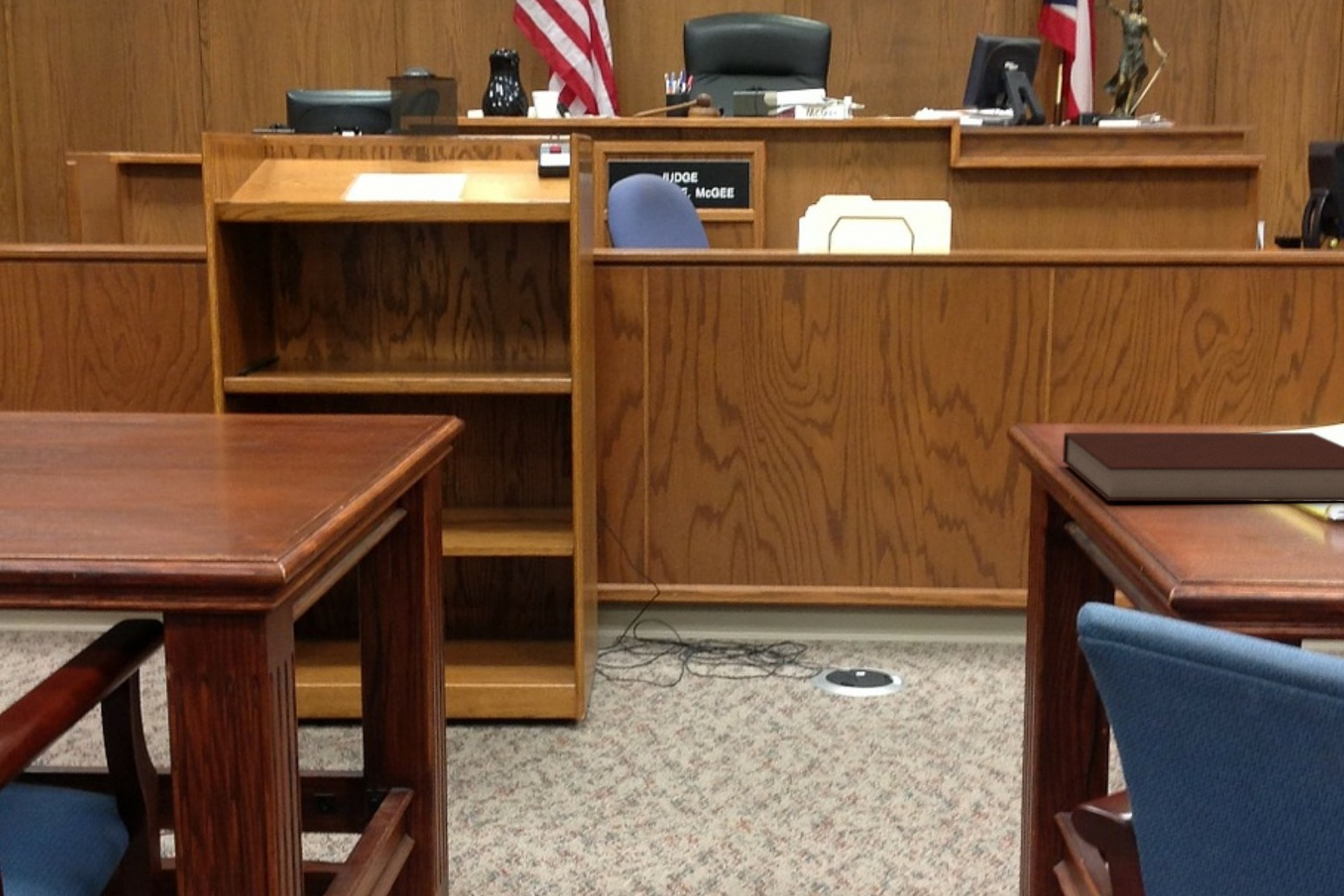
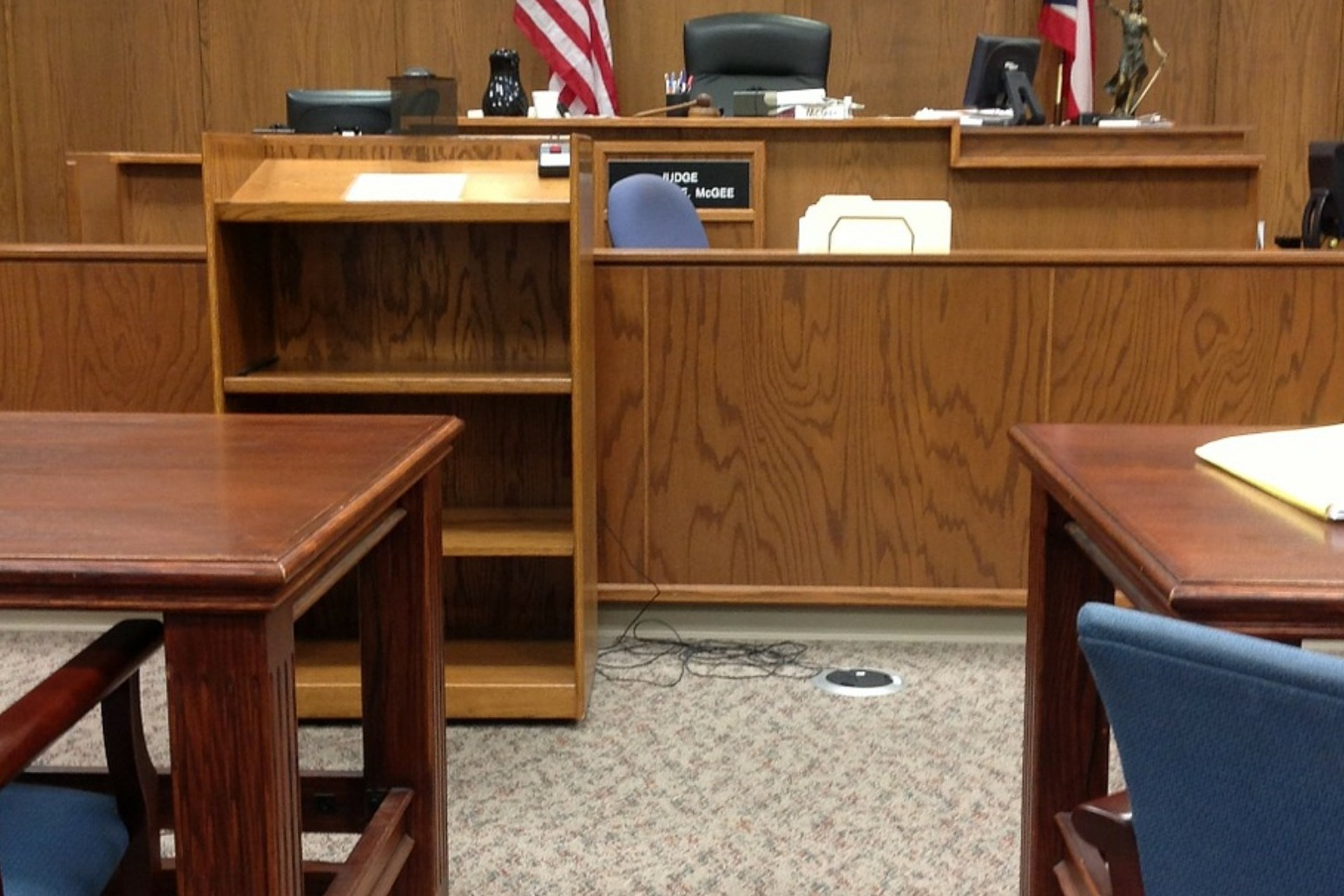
- notebook [1062,432,1344,503]
